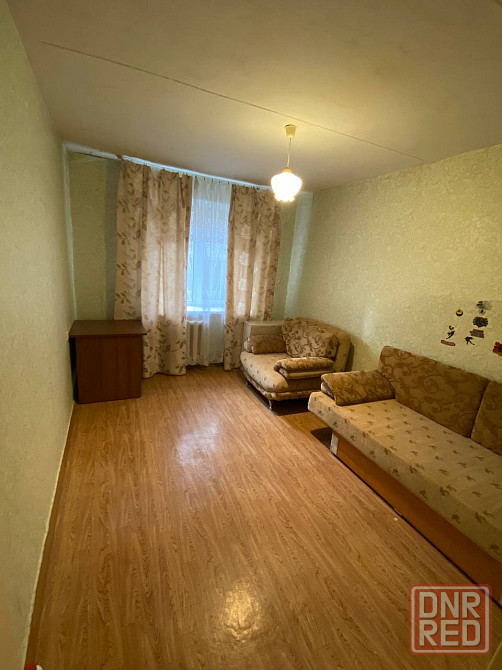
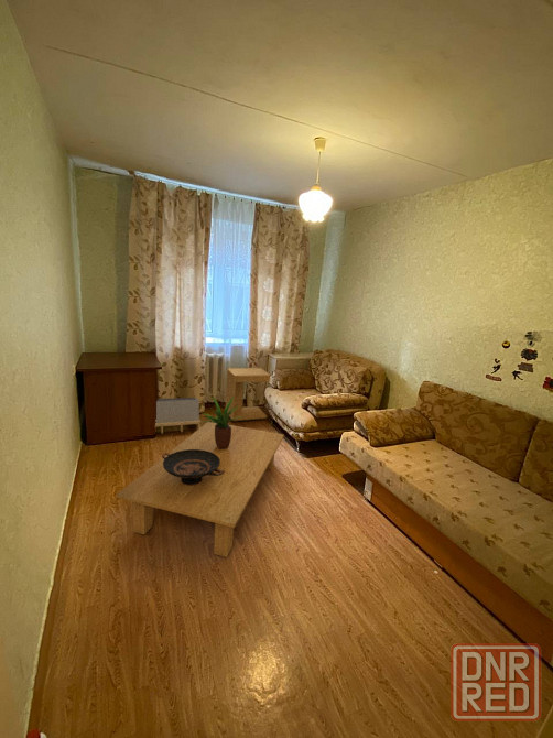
+ coffee table [116,422,285,558]
+ storage bin [154,397,202,434]
+ decorative bowl [161,449,225,486]
+ potted plant [202,394,245,449]
+ side table [225,367,272,422]
